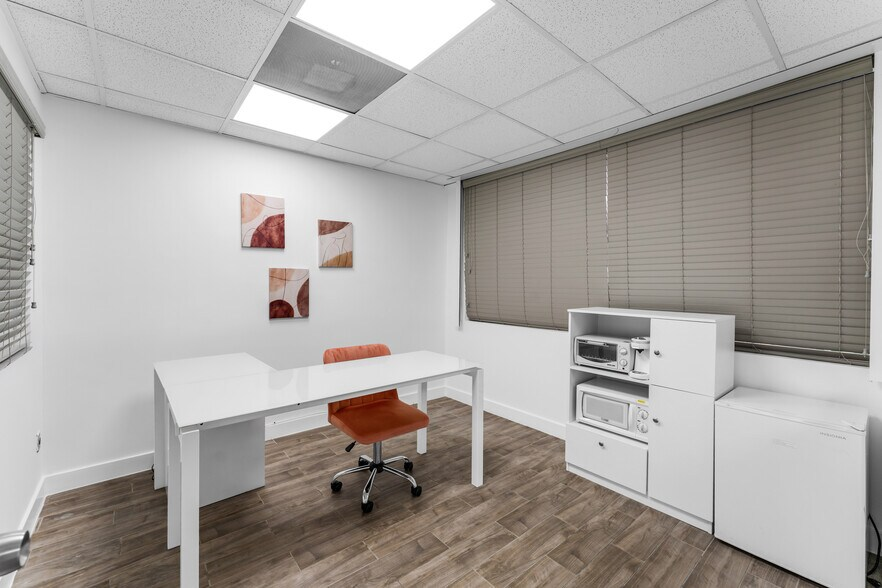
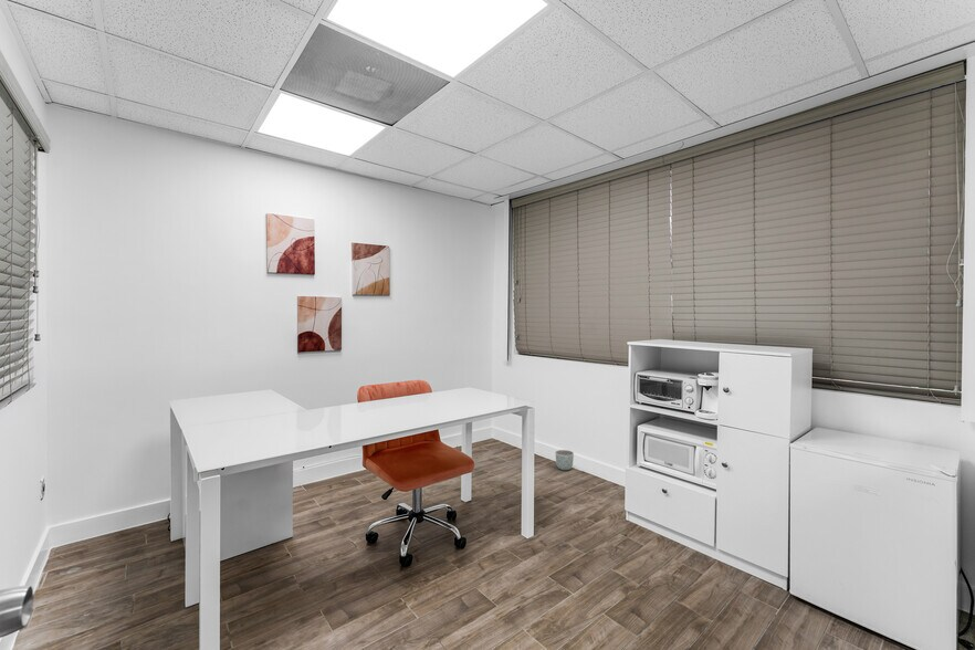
+ planter [555,449,575,471]
